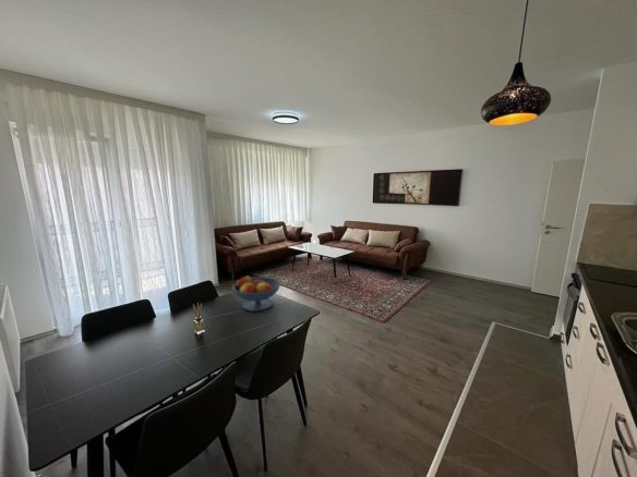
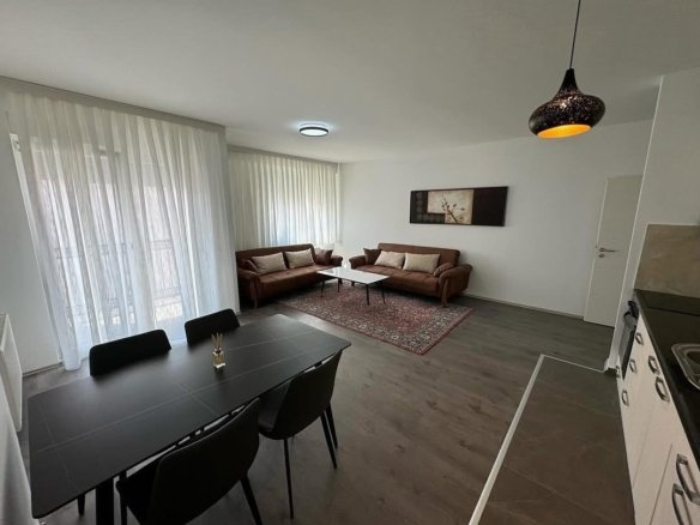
- fruit bowl [231,276,281,313]
